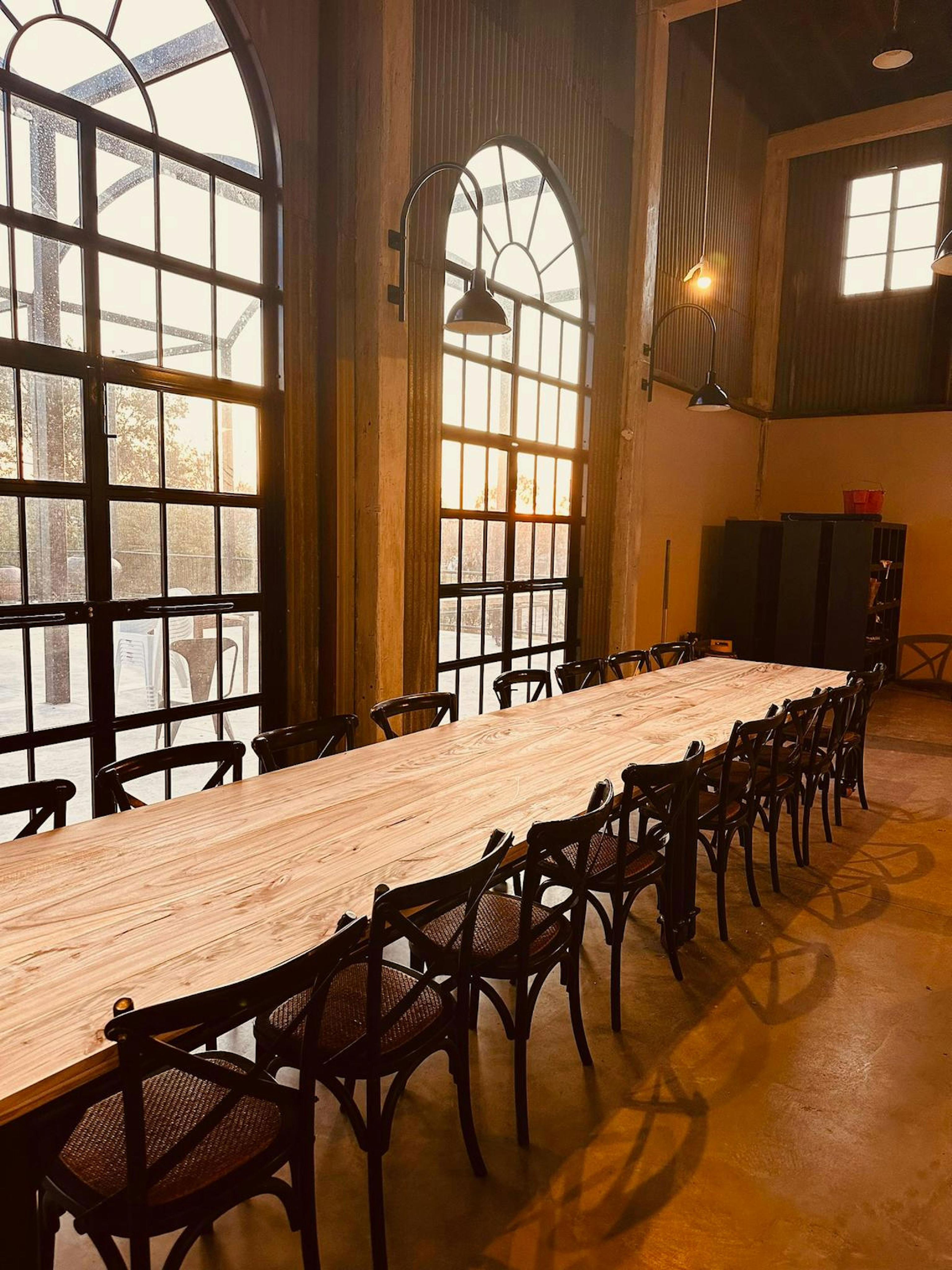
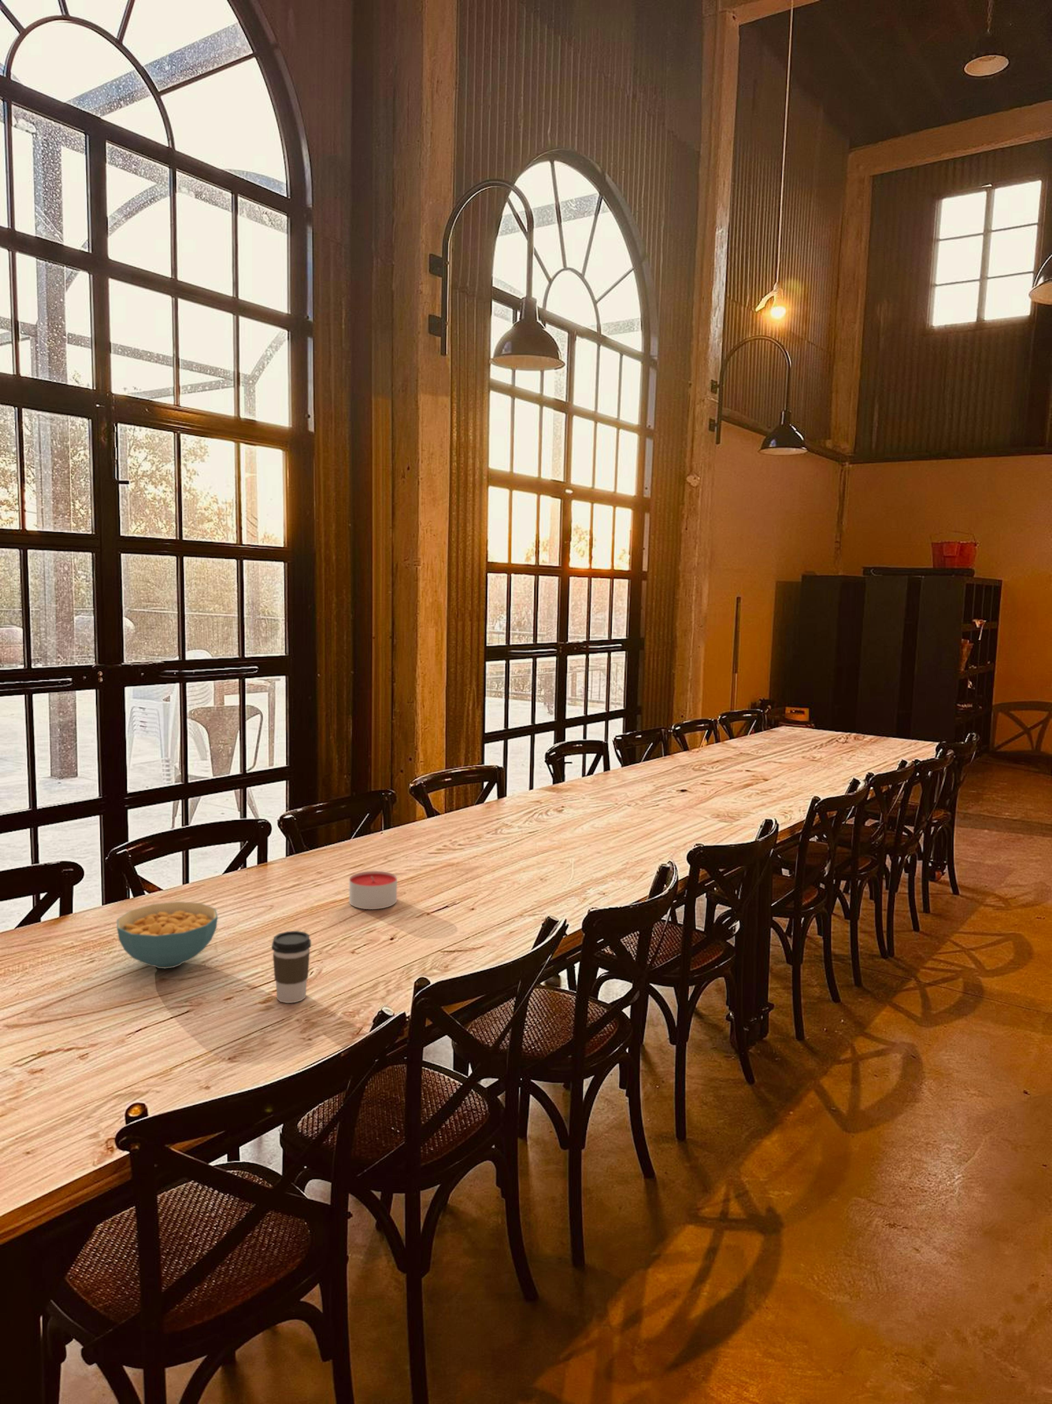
+ cereal bowl [116,901,218,970]
+ candle [349,871,398,910]
+ coffee cup [271,931,312,1004]
